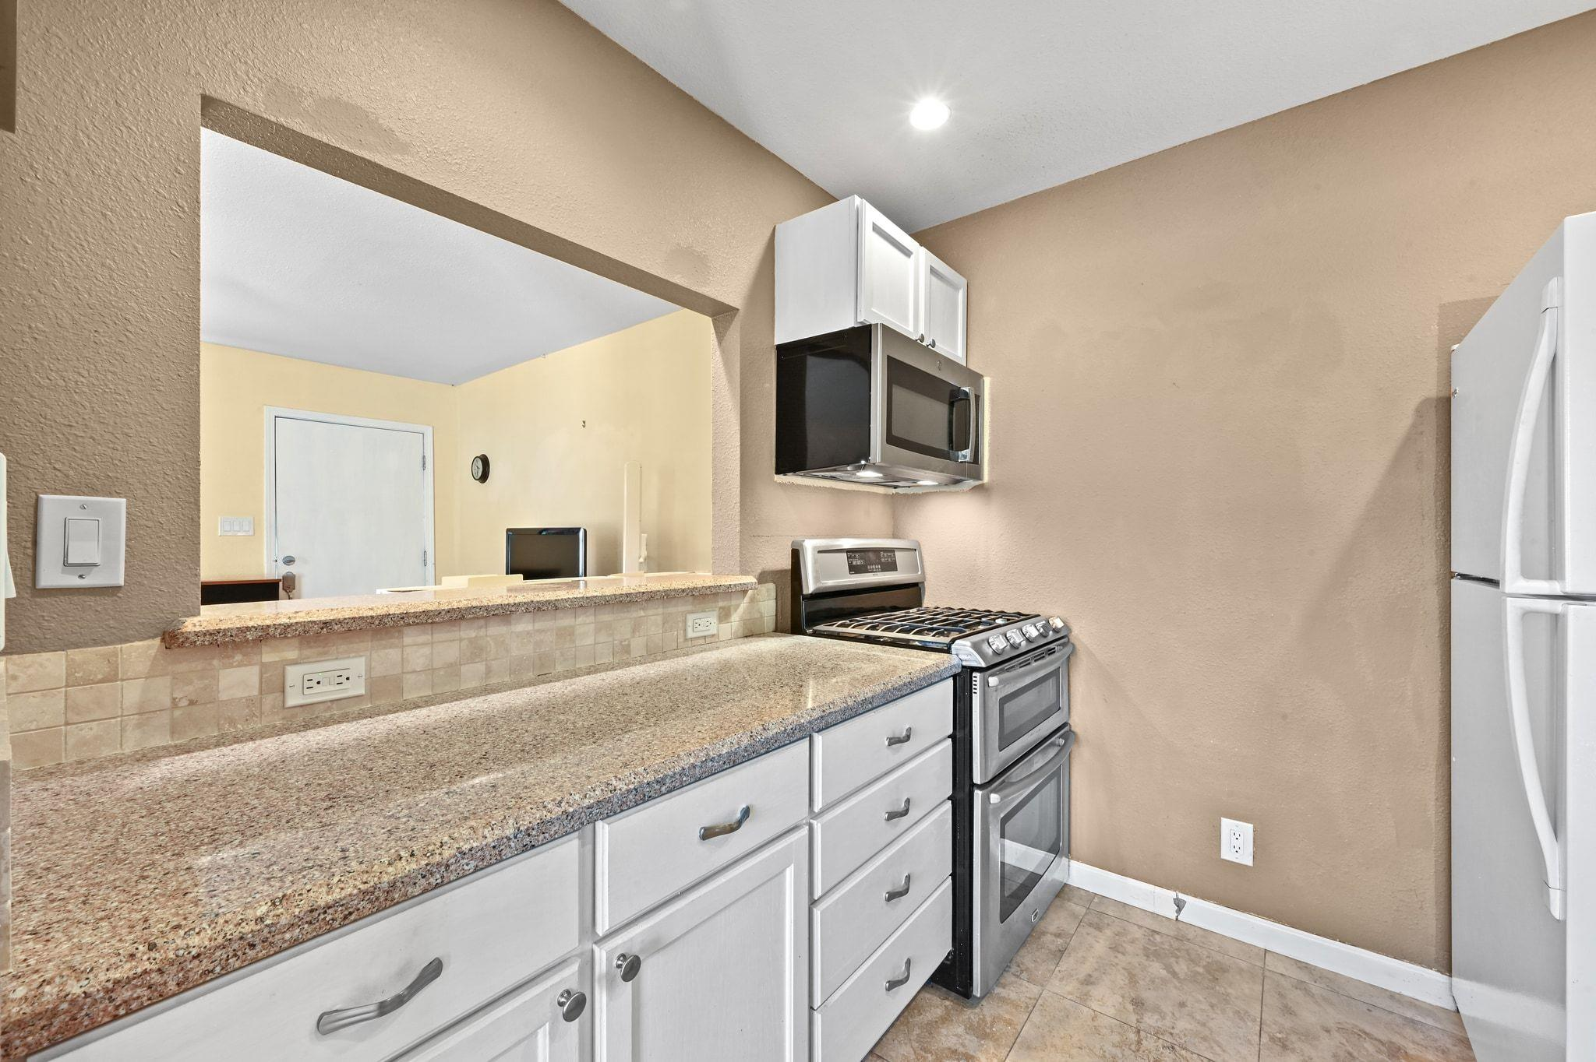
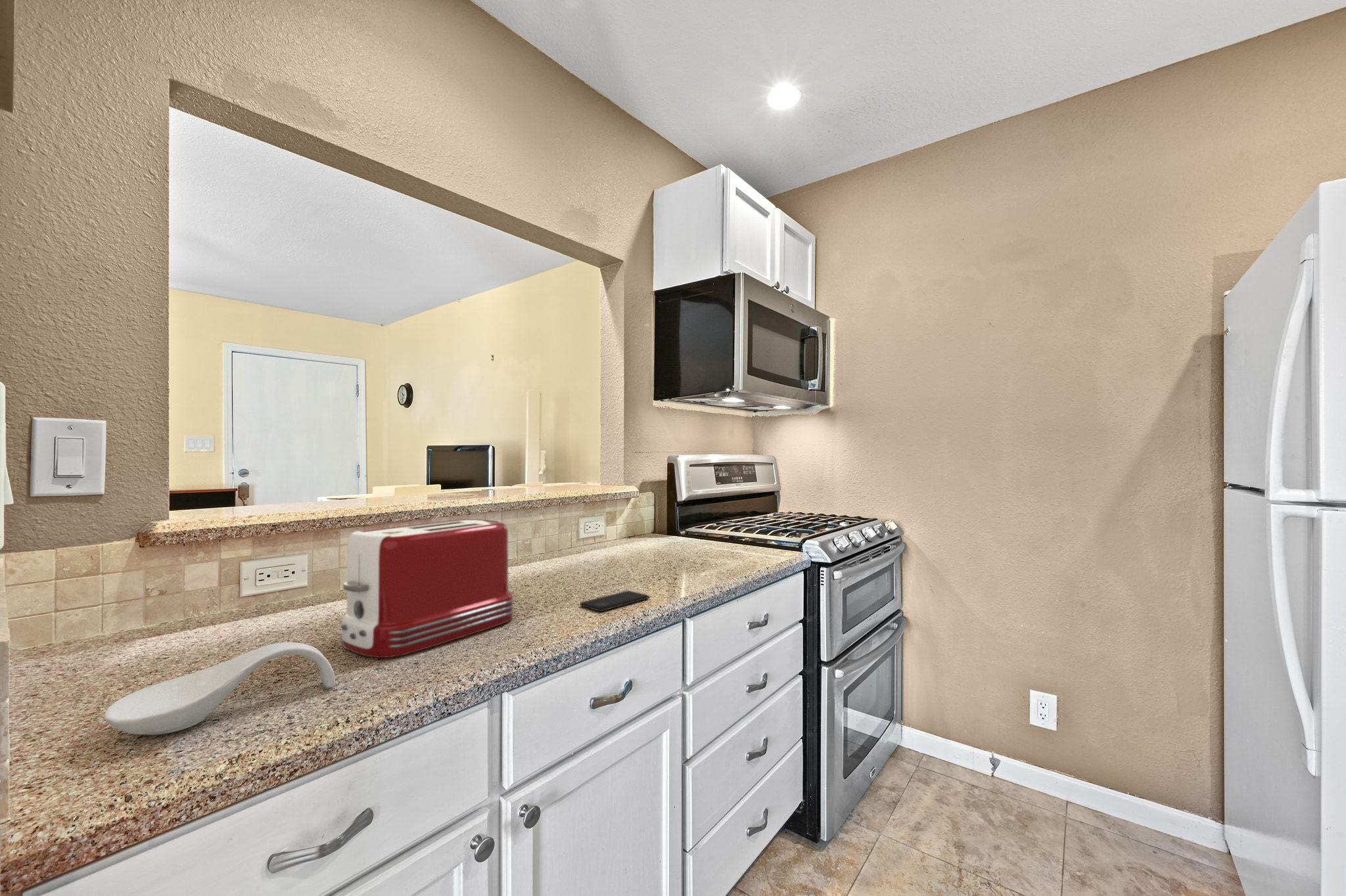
+ spoon rest [103,642,336,736]
+ toaster [340,518,514,658]
+ smartphone [579,590,650,612]
